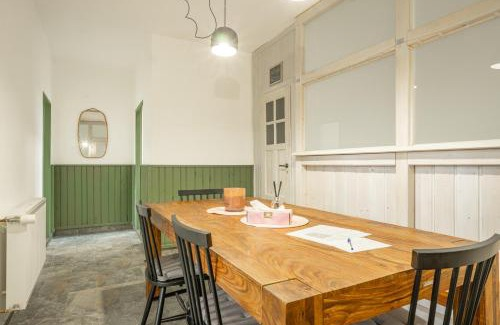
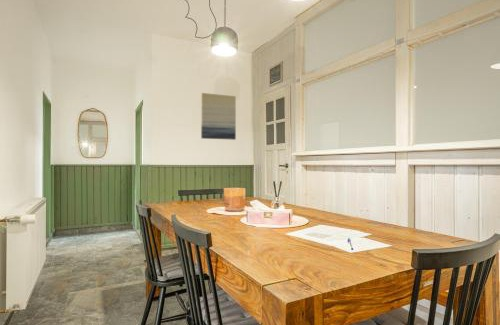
+ wall art [200,92,237,141]
